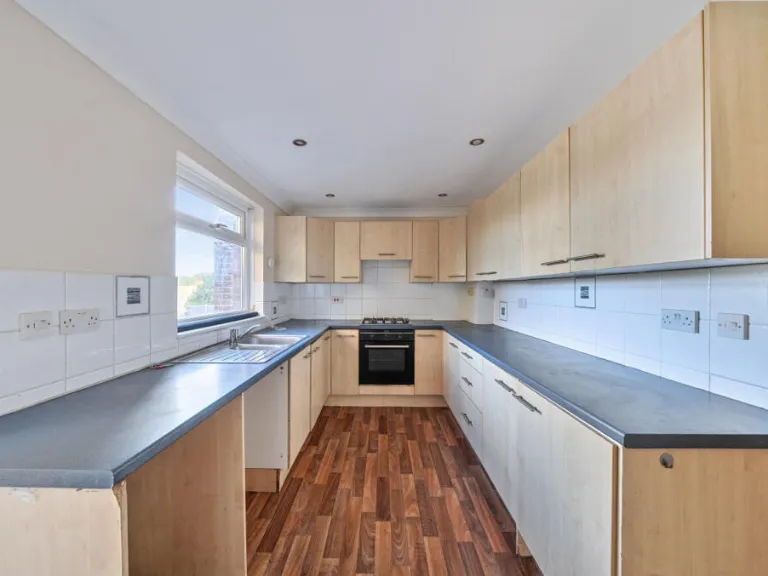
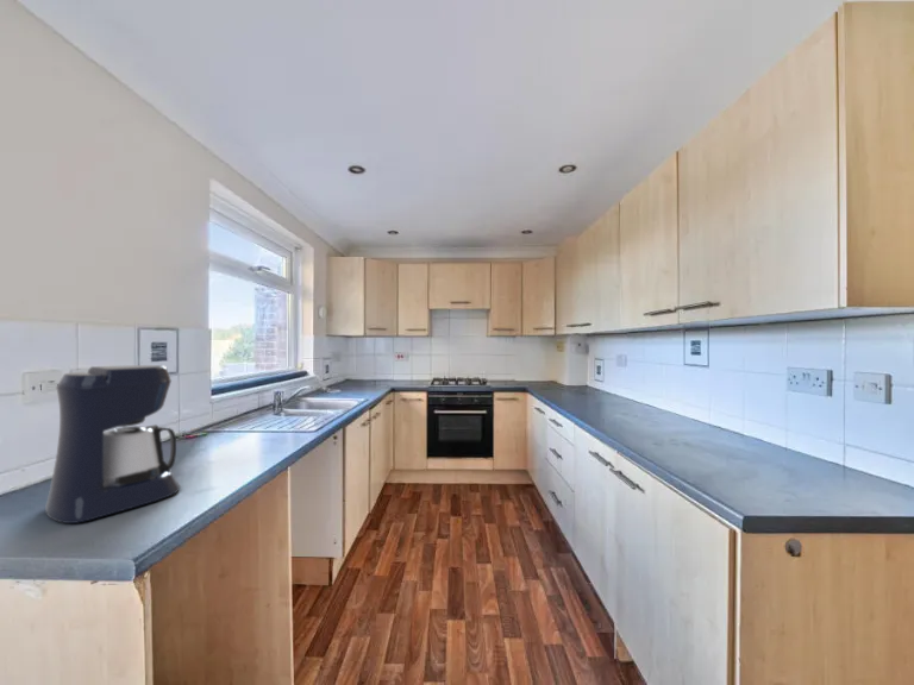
+ coffee maker [44,364,181,524]
